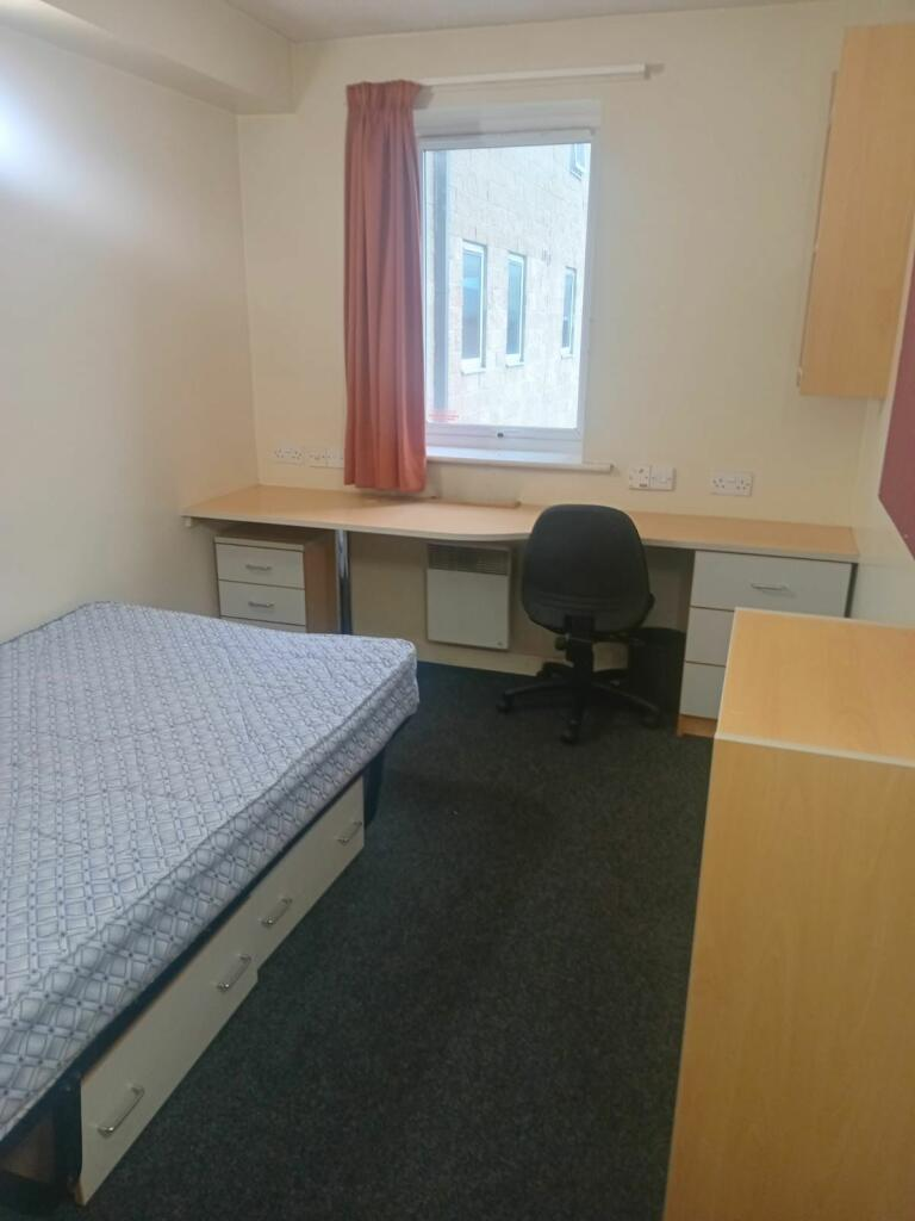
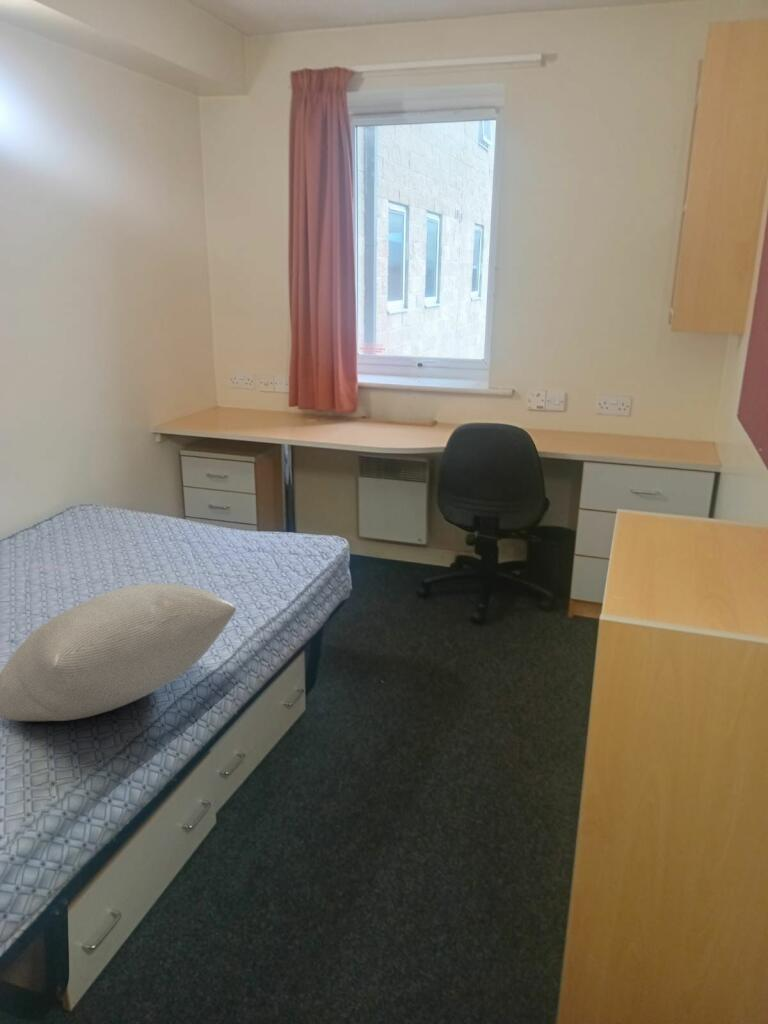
+ pillow [0,582,237,722]
